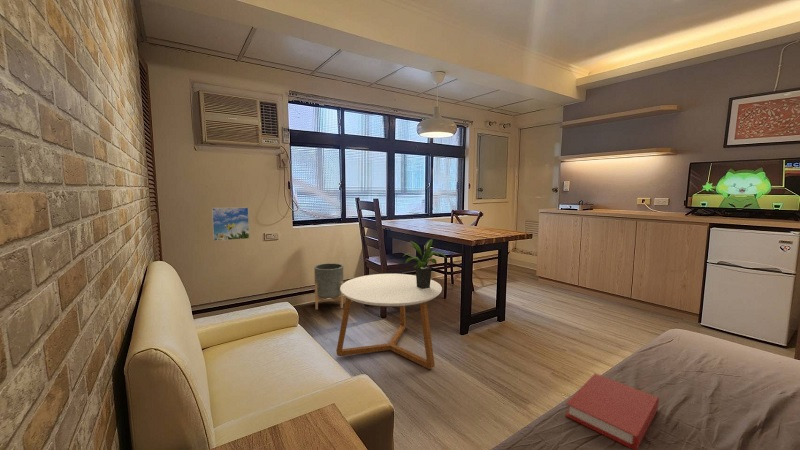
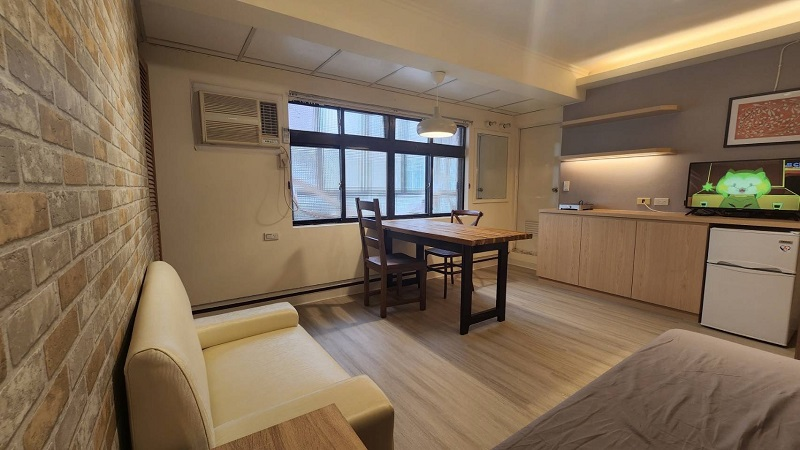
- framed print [211,206,251,242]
- potted plant [403,238,447,289]
- planter [313,262,344,311]
- book [564,373,660,450]
- coffee table [336,273,443,370]
